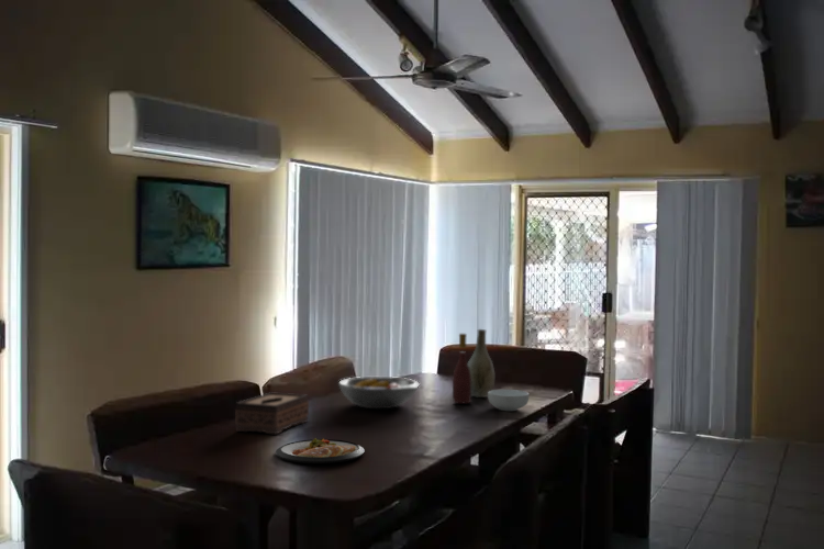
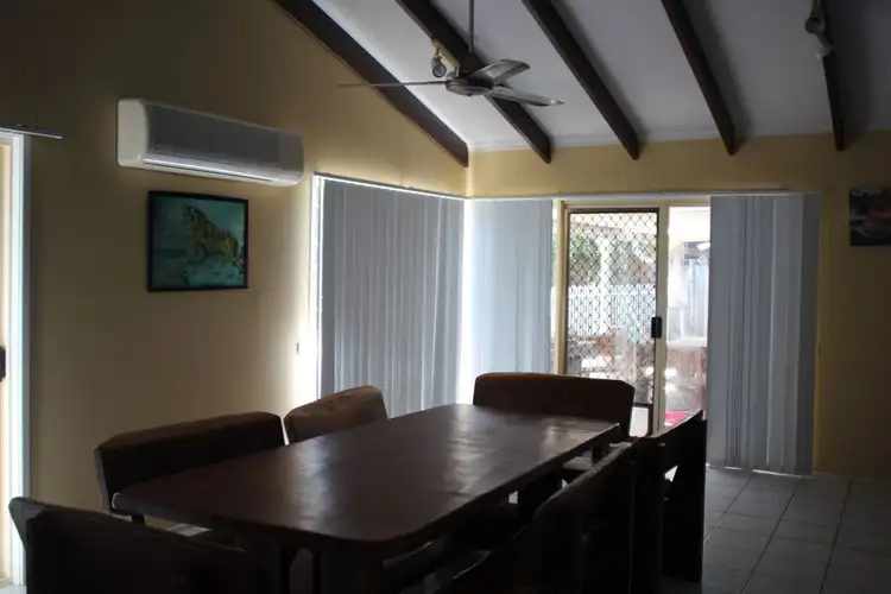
- cereal bowl [487,388,531,412]
- dish [275,437,366,464]
- tissue box [234,391,310,436]
- vase [467,328,495,399]
- wine bottle [452,333,472,404]
- fruit bowl [337,376,421,410]
